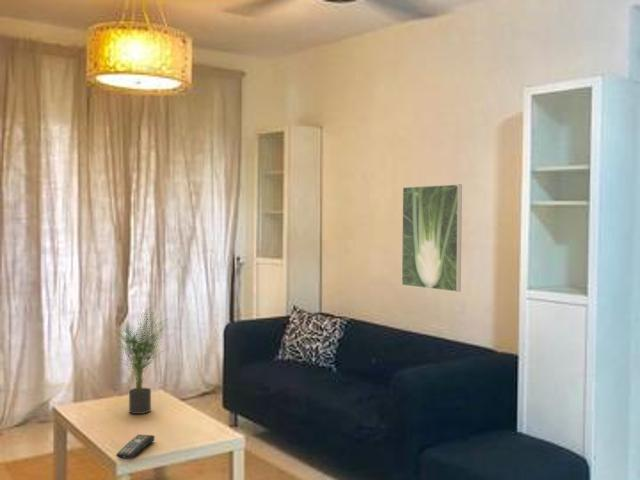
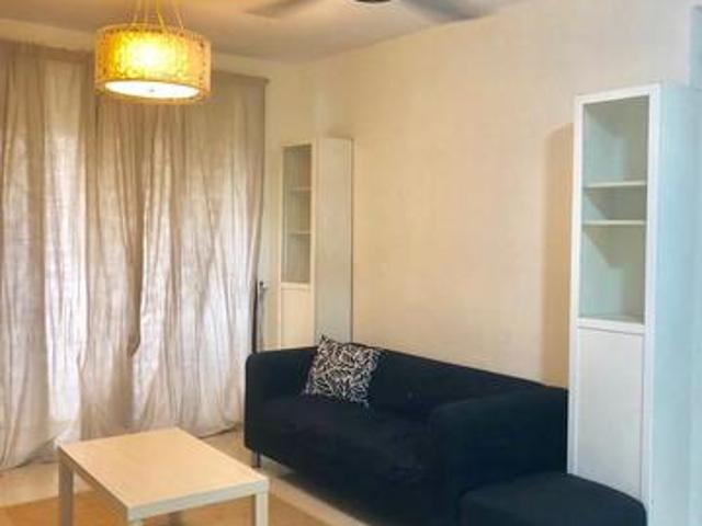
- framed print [401,183,463,293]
- potted plant [110,306,171,415]
- remote control [115,433,156,460]
